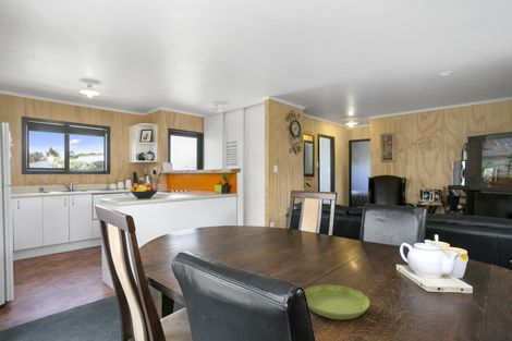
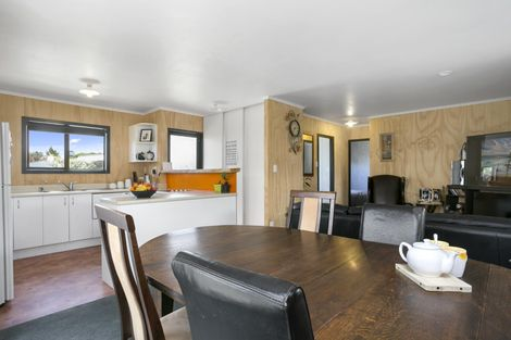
- saucer [304,283,370,320]
